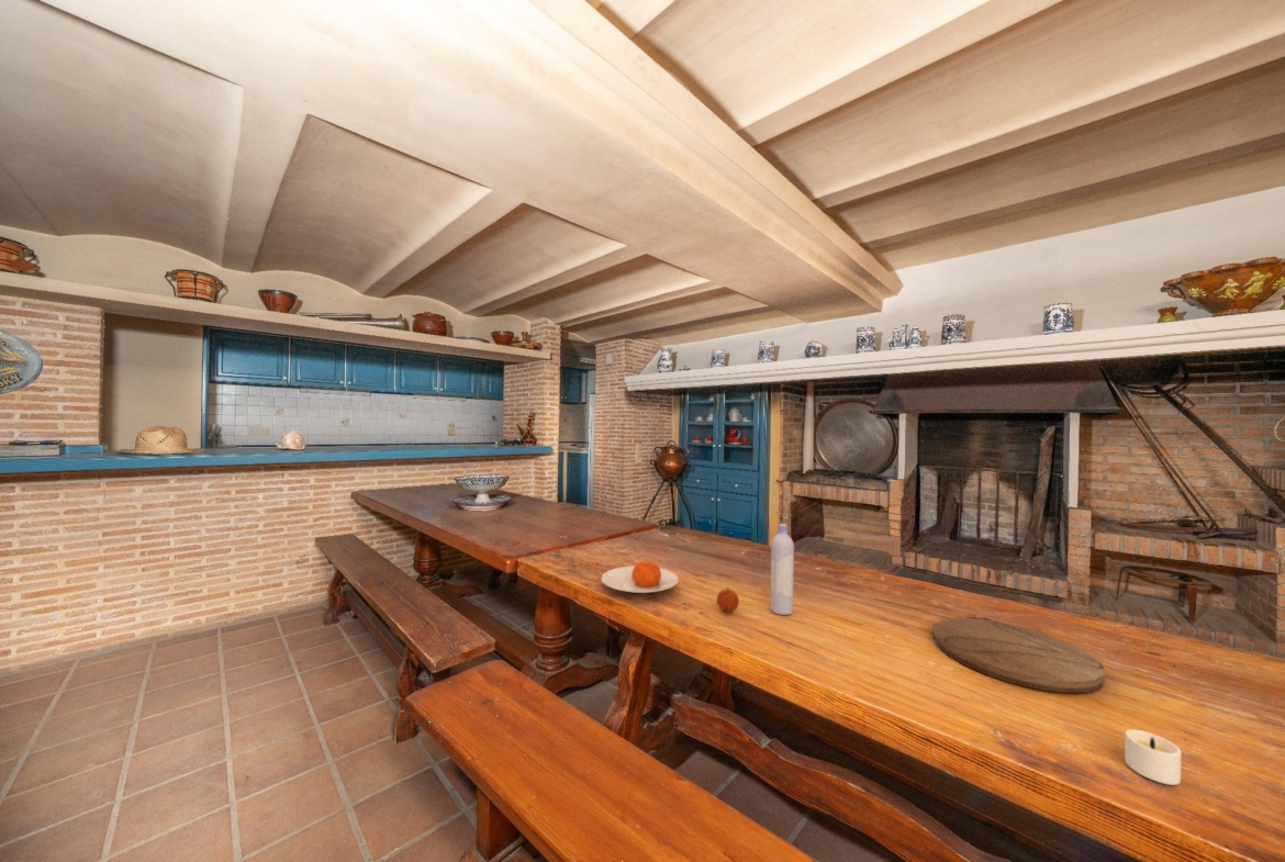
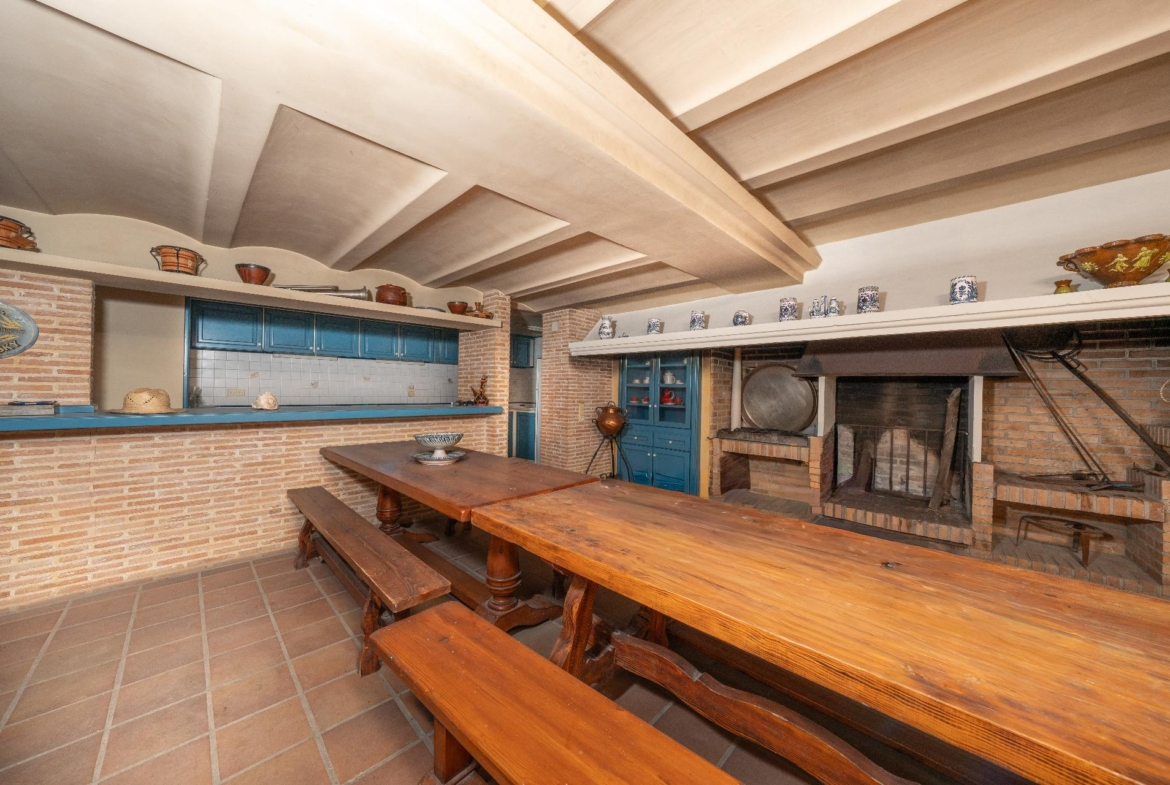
- candle [1124,728,1182,786]
- fruit [716,585,740,614]
- bottle [769,523,795,616]
- plate [600,560,680,594]
- cutting board [932,617,1106,694]
